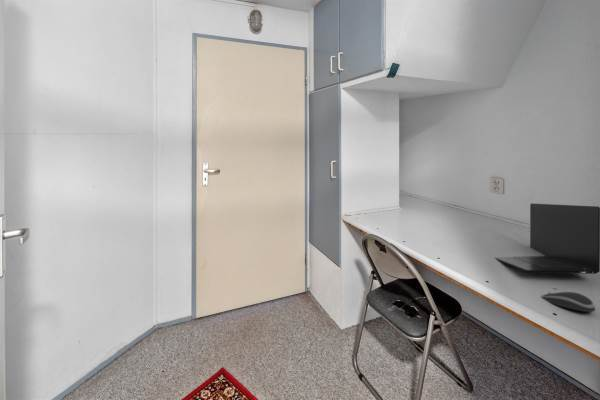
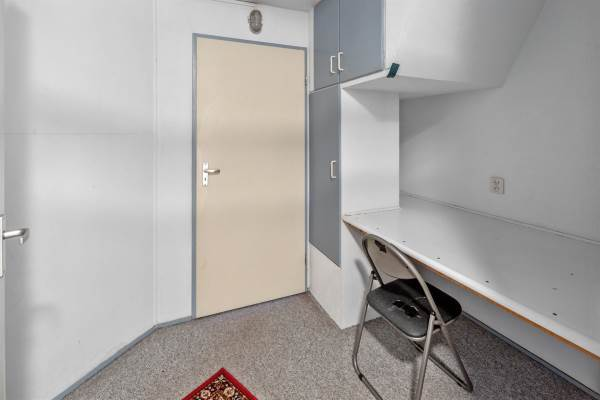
- laptop [493,202,600,275]
- computer mouse [541,291,596,313]
